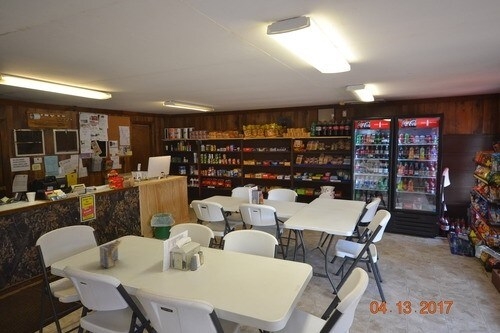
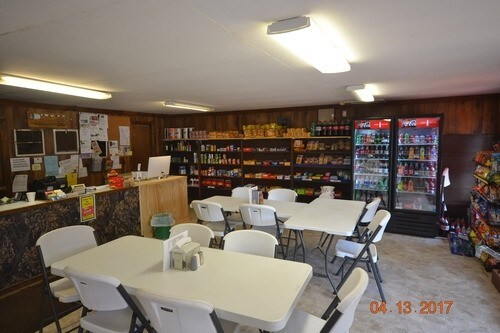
- napkin holder [98,238,123,269]
